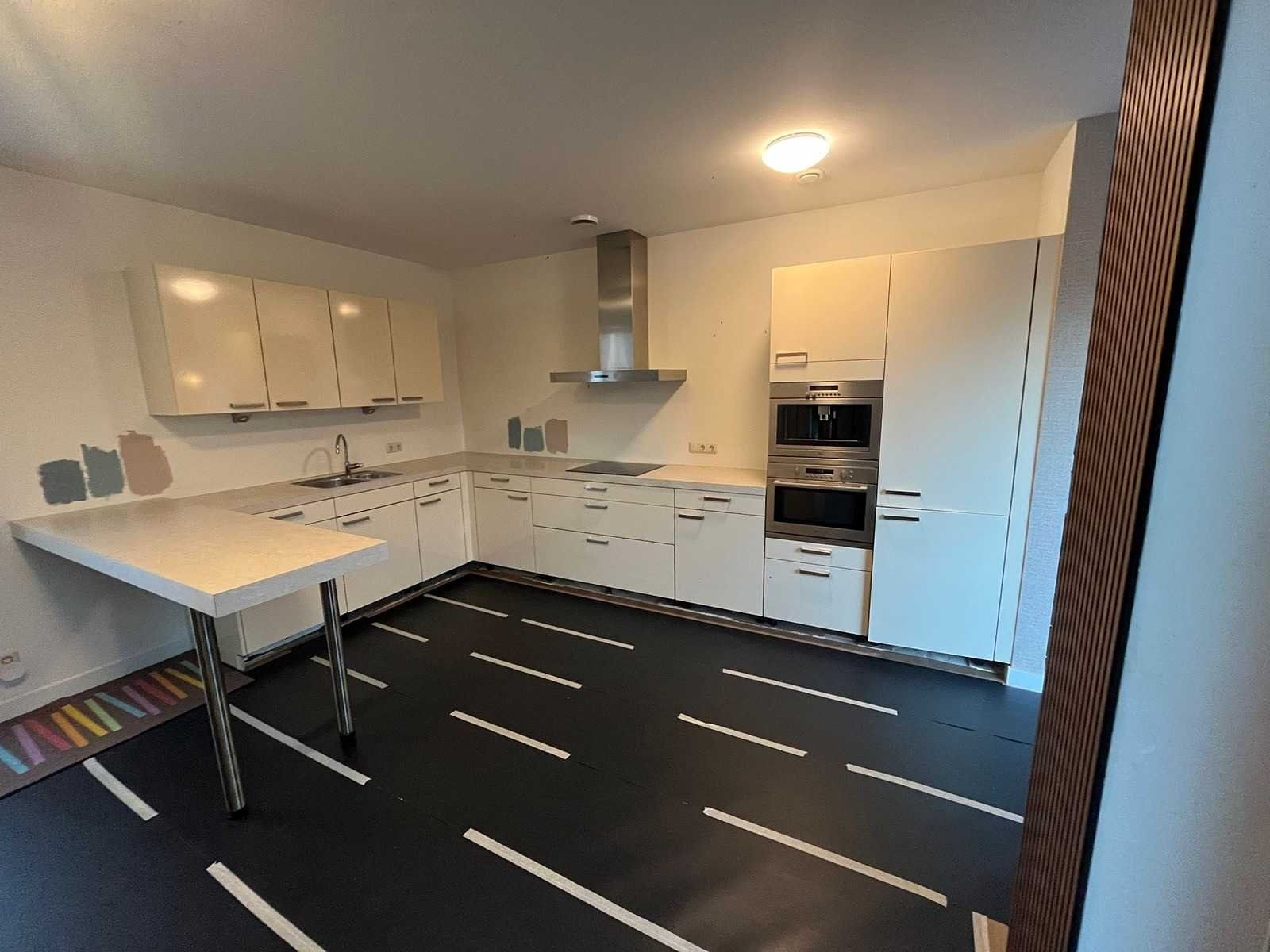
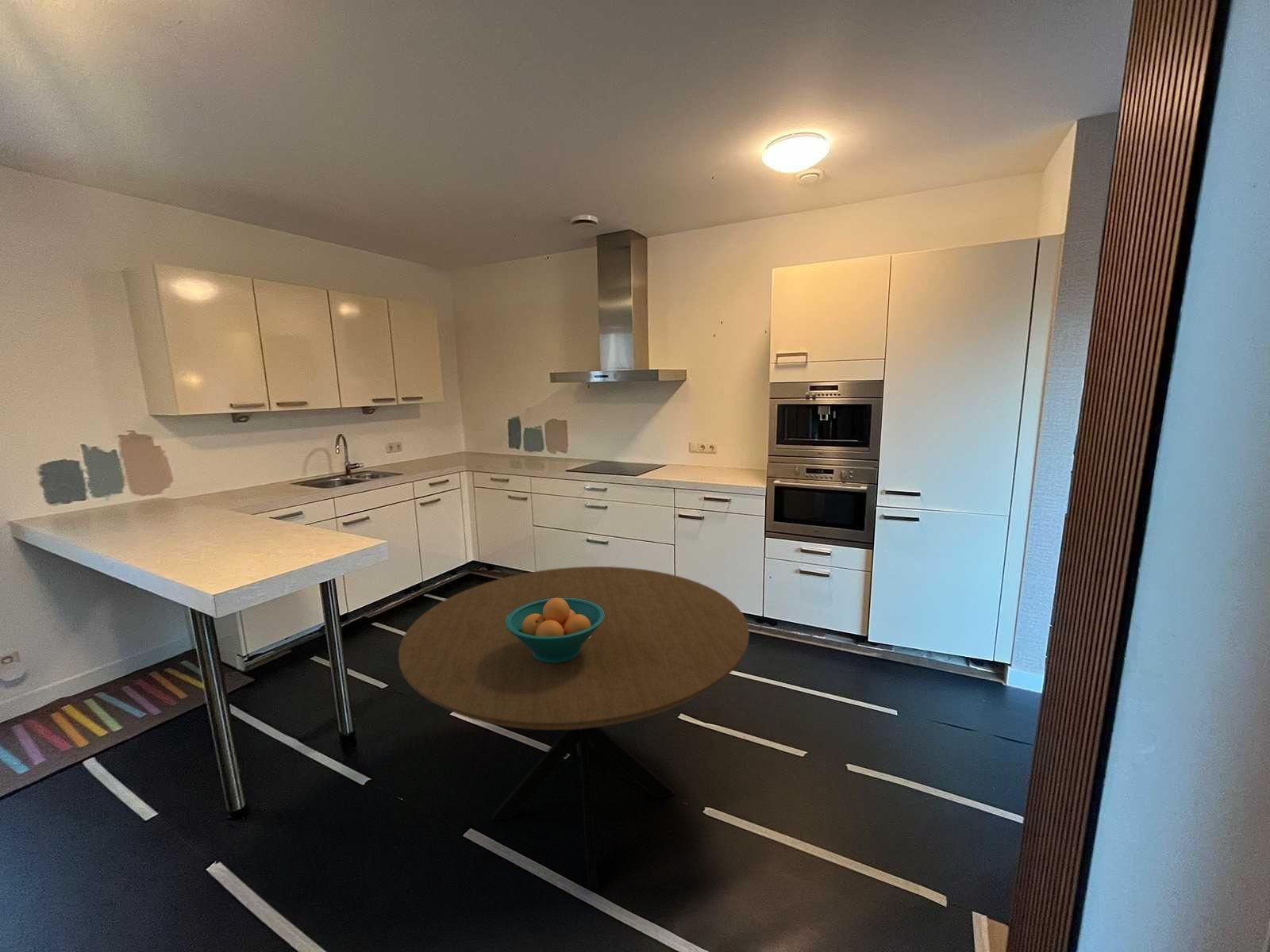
+ dining table [398,566,750,890]
+ fruit bowl [506,597,605,663]
